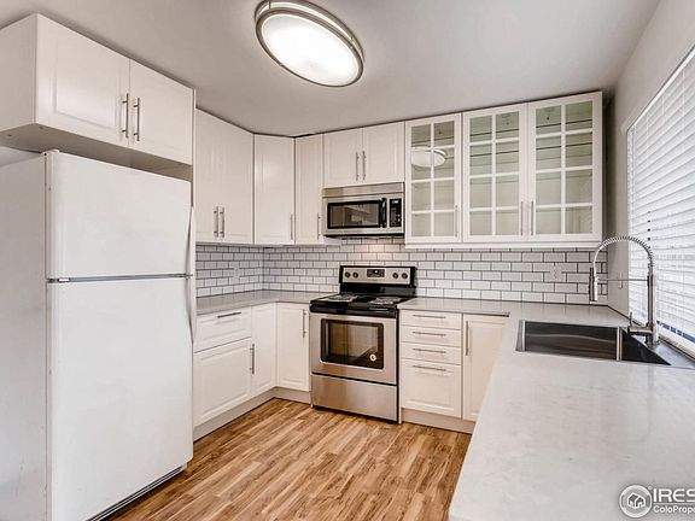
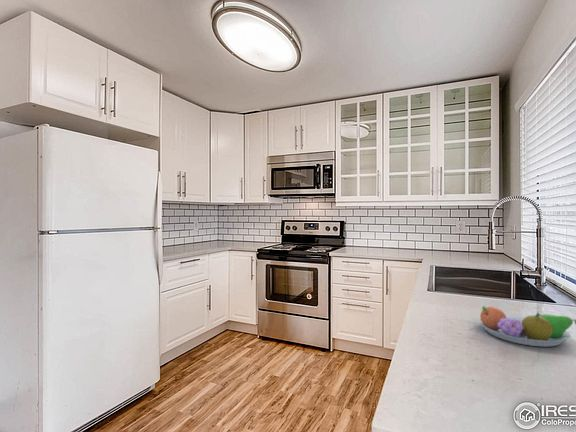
+ fruit bowl [476,305,576,348]
